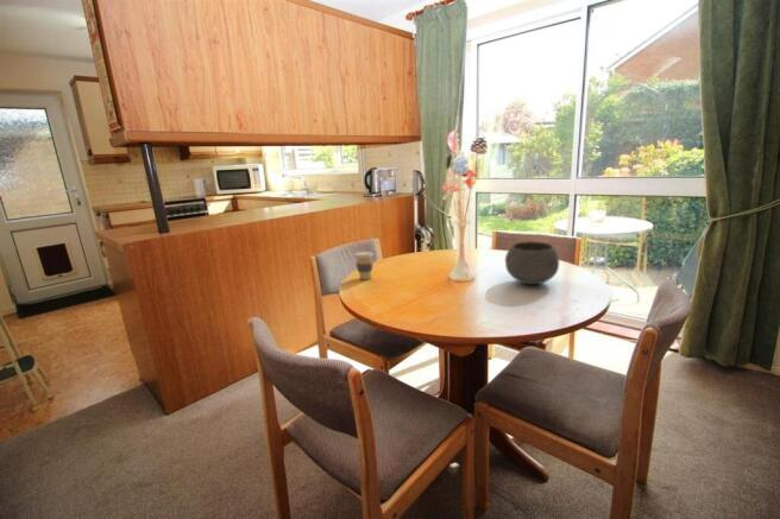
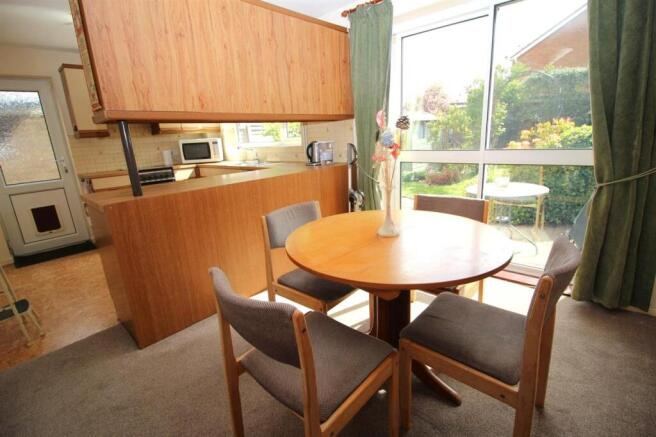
- coffee cup [353,251,375,280]
- bowl [504,240,560,285]
